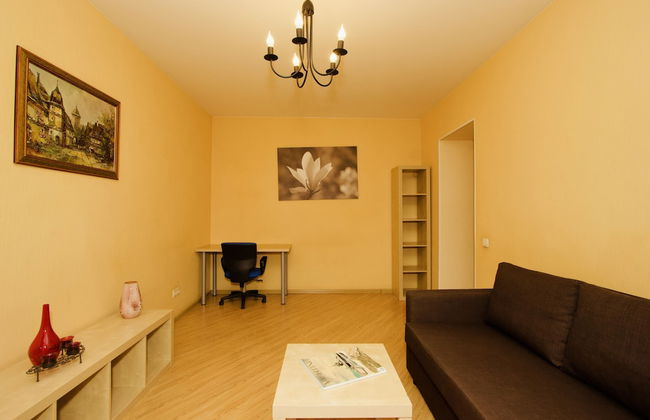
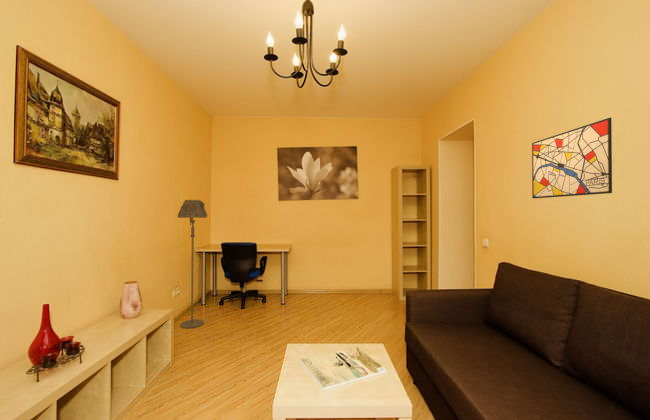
+ wall art [531,117,613,199]
+ floor lamp [176,199,209,329]
